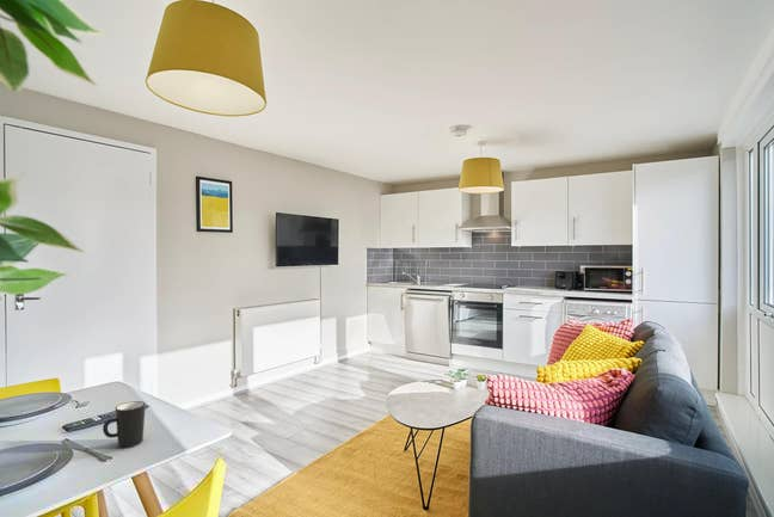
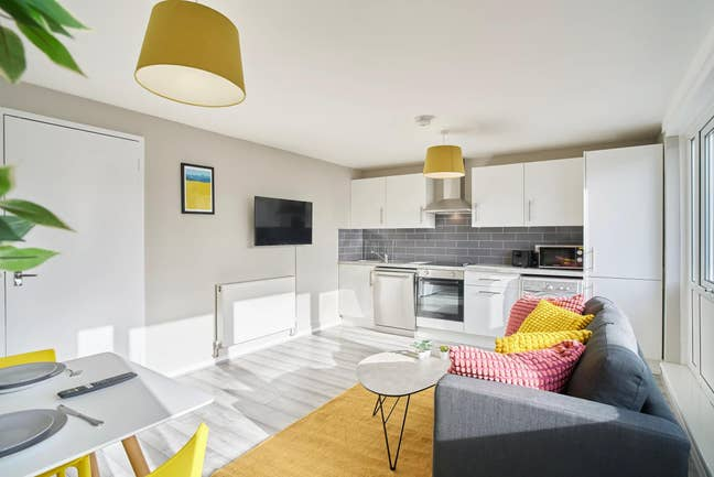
- mug [102,400,147,449]
